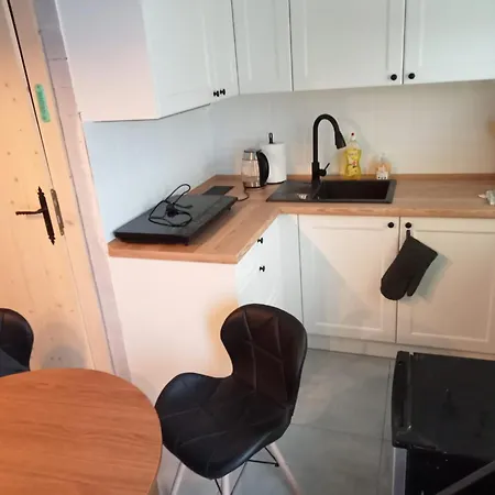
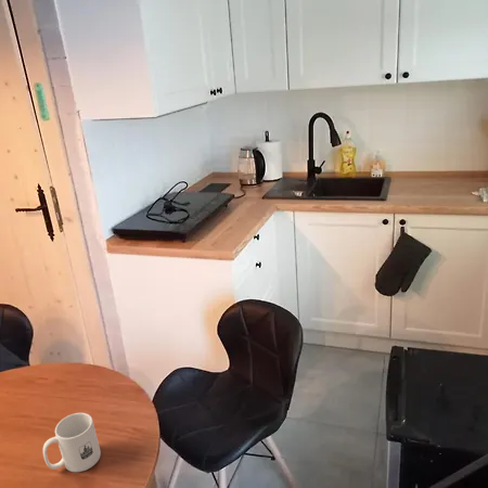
+ mug [42,412,102,473]
